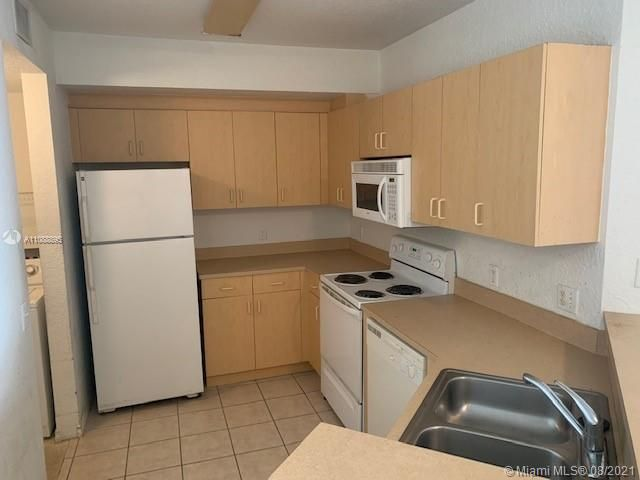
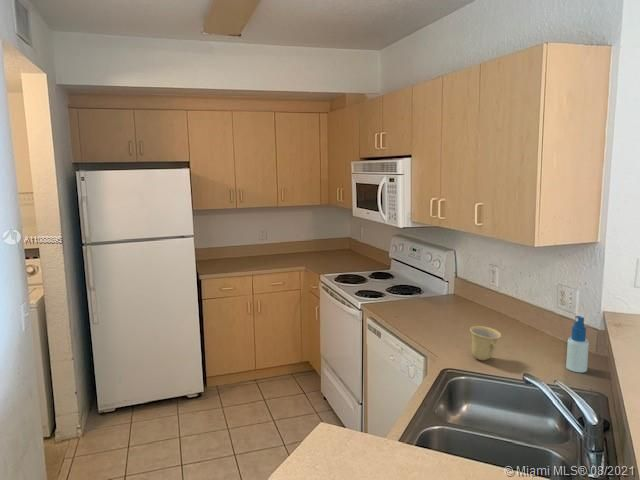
+ spray bottle [565,315,590,373]
+ cup [469,325,502,361]
